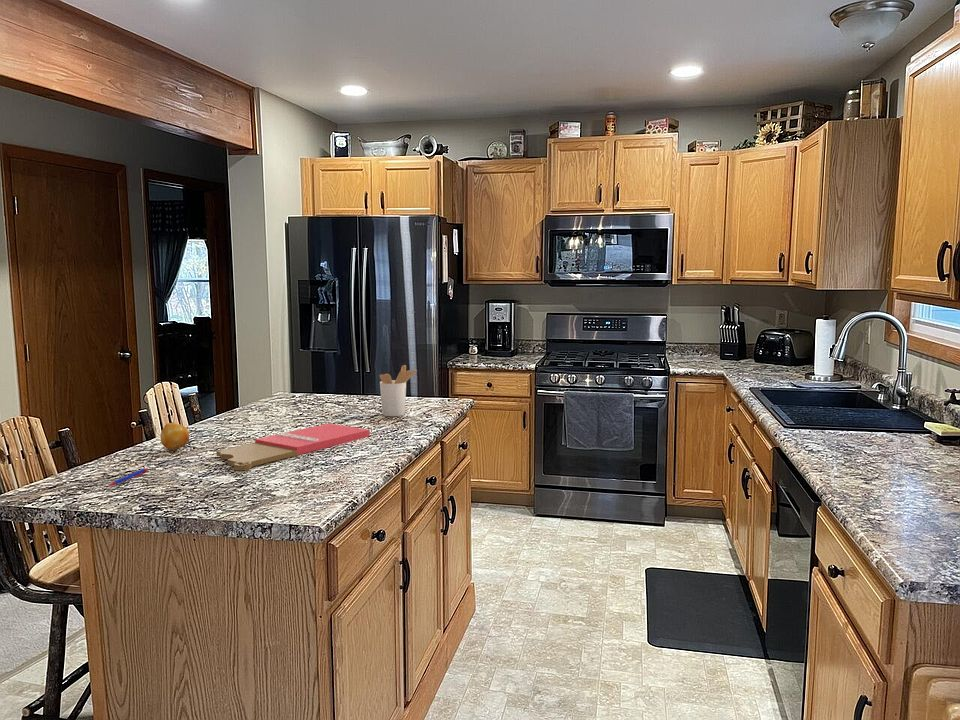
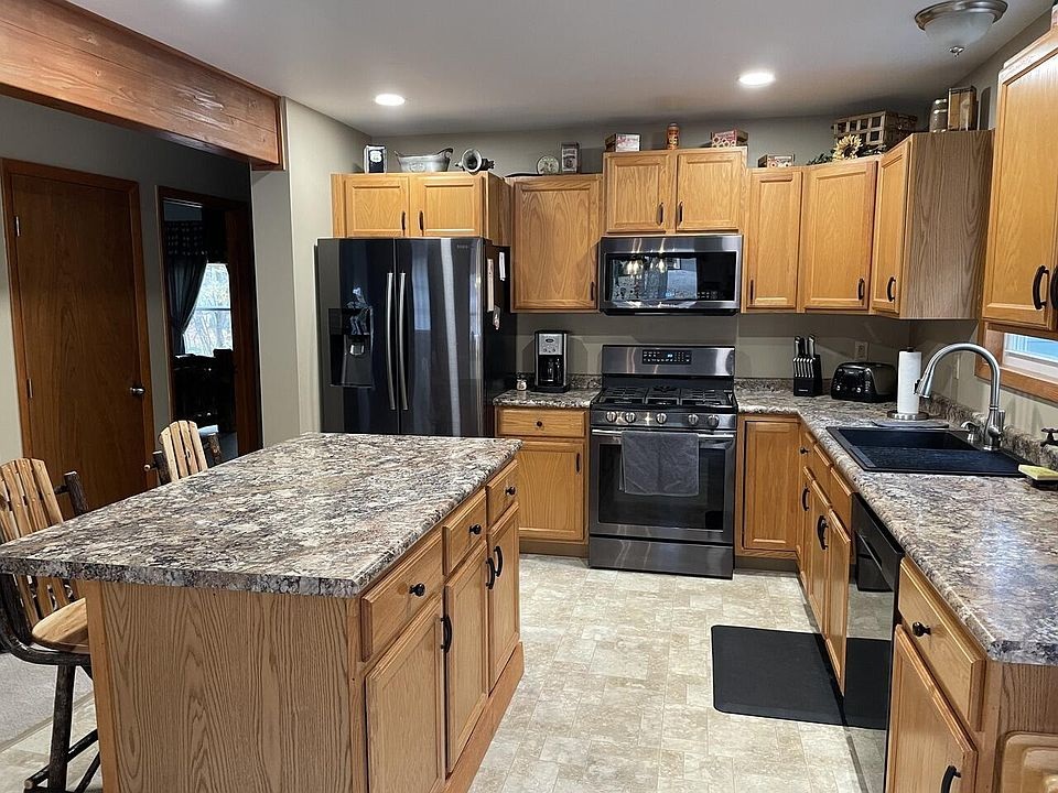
- pen [107,467,149,487]
- cutting board [215,423,371,471]
- fruit [160,422,190,451]
- utensil holder [379,364,418,417]
